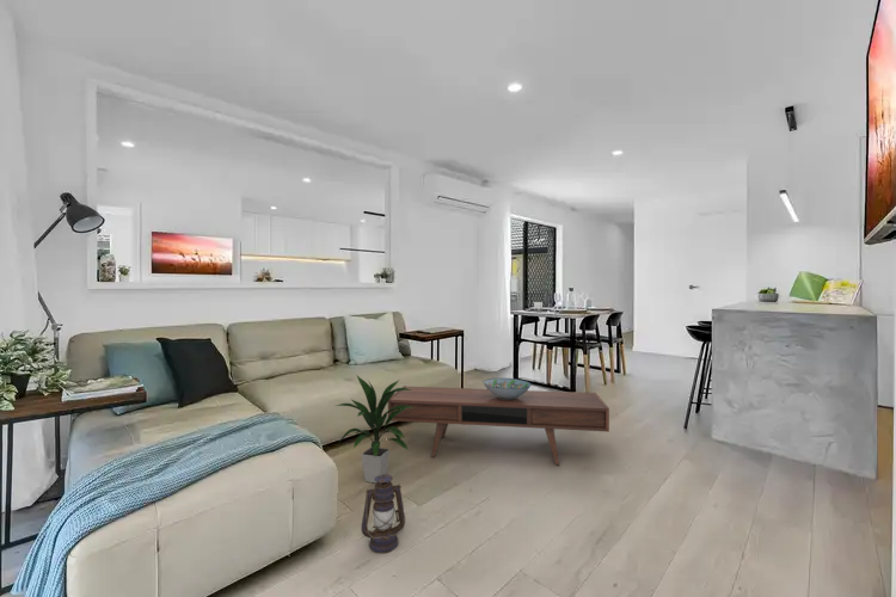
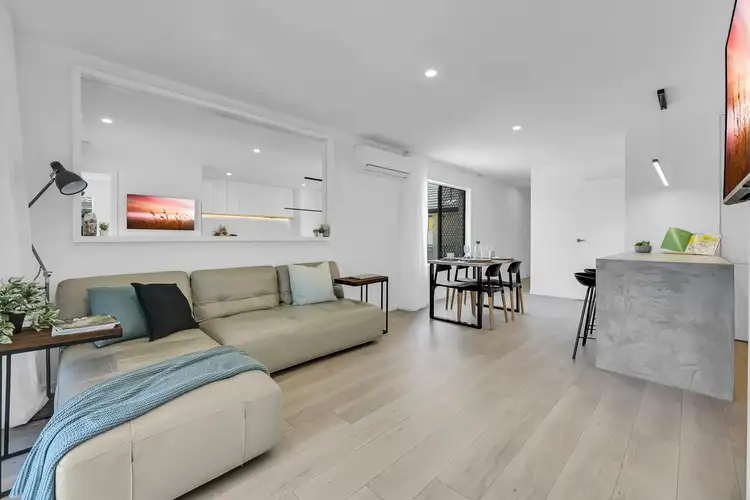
- lantern [360,473,406,554]
- decorative bowl [481,377,533,399]
- coffee table [387,384,610,466]
- indoor plant [335,375,415,484]
